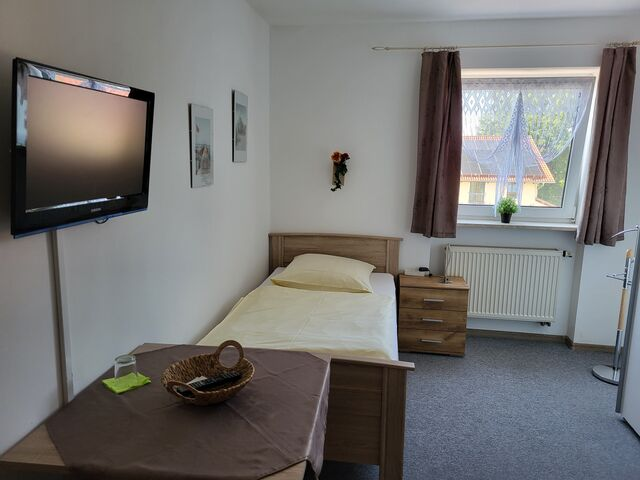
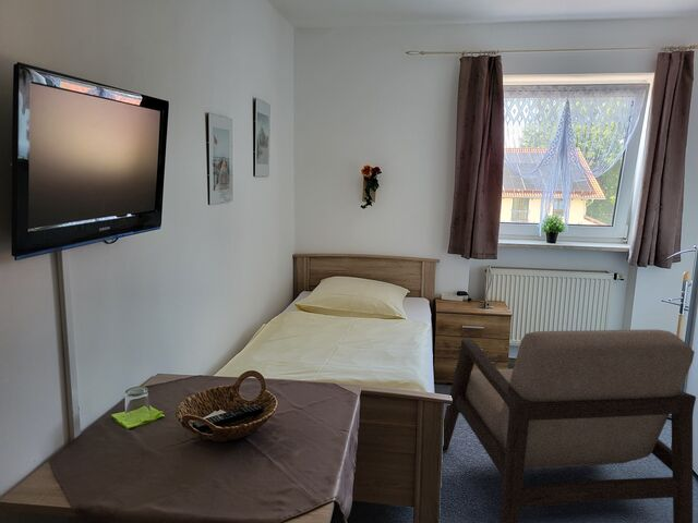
+ armchair [442,329,697,523]
